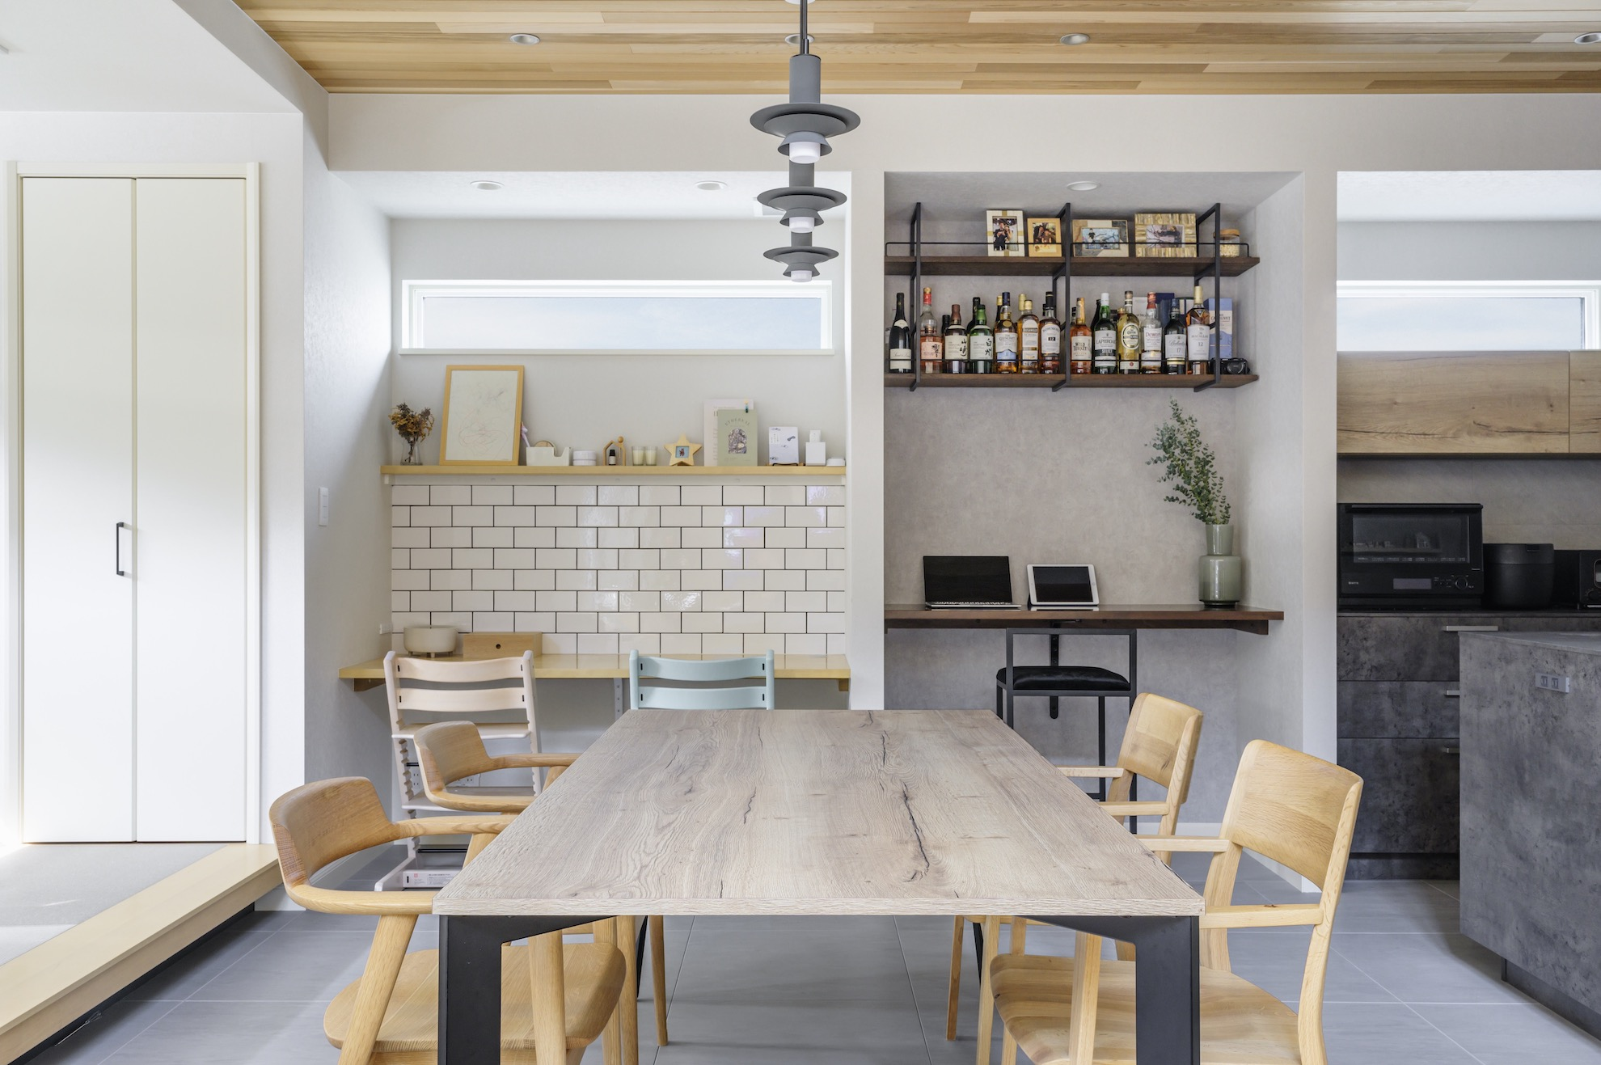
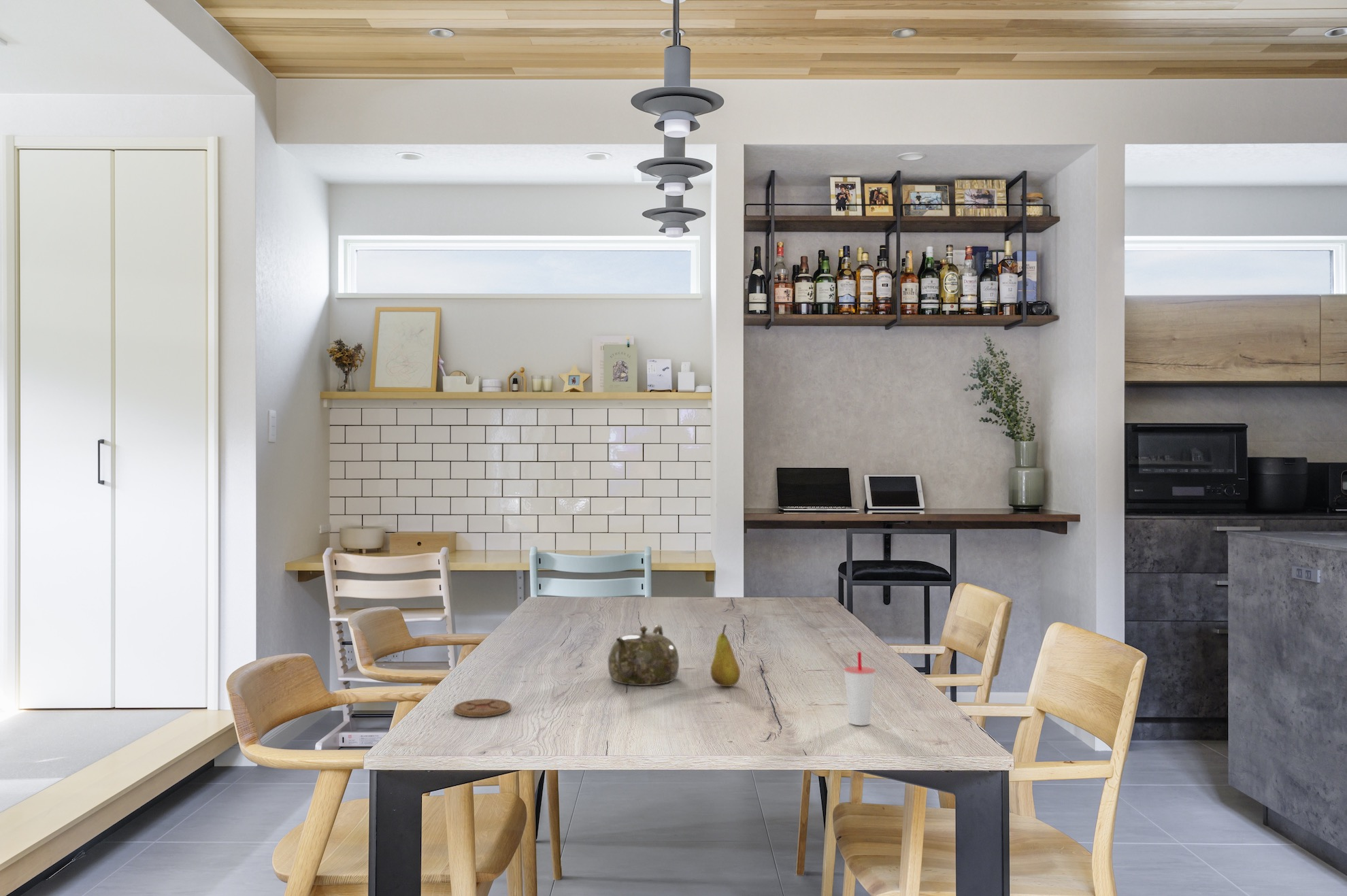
+ coaster [453,698,512,718]
+ teapot [608,624,680,686]
+ cup [843,651,876,726]
+ fruit [710,624,741,687]
